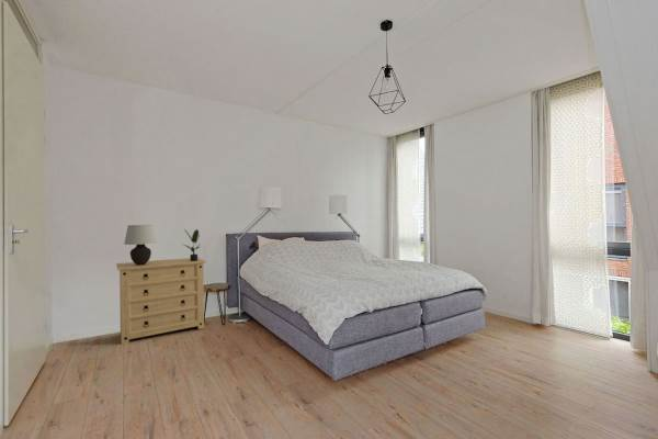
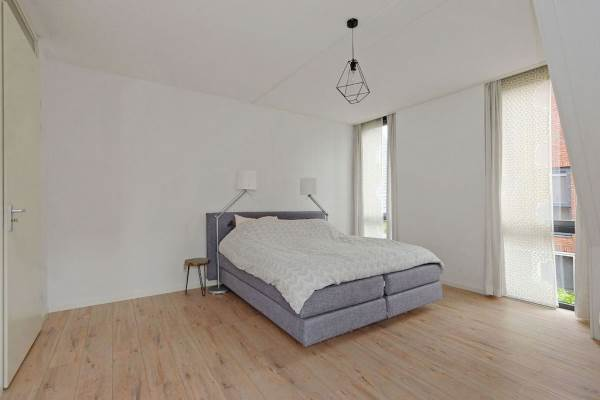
- dresser [115,257,207,346]
- table lamp [123,224,158,264]
- potted plant [181,228,202,261]
